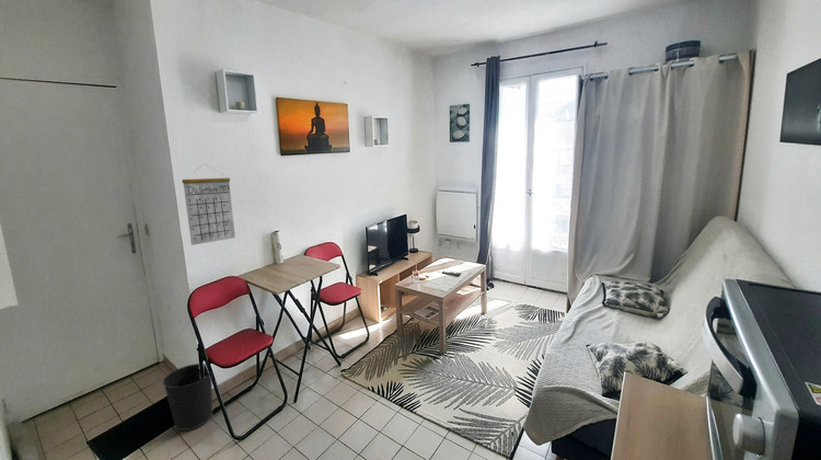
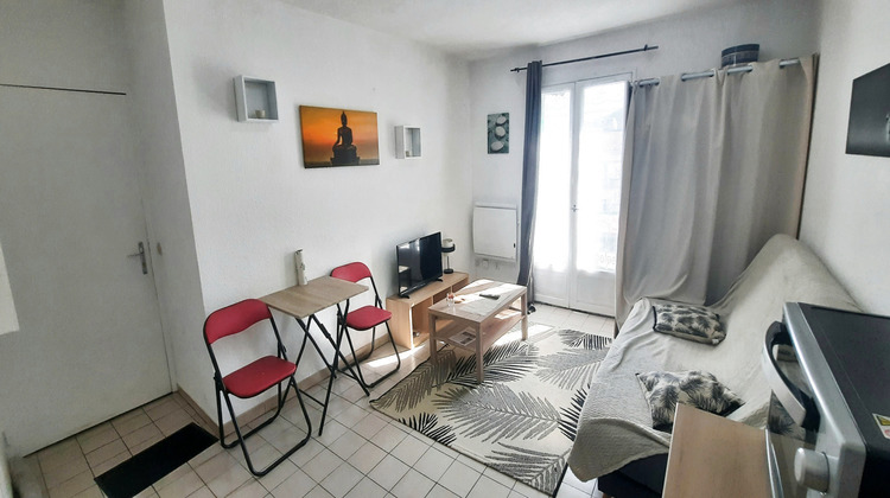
- wastebasket [162,363,213,432]
- calendar [182,163,236,246]
